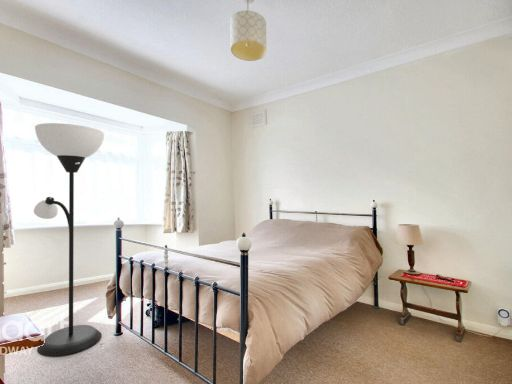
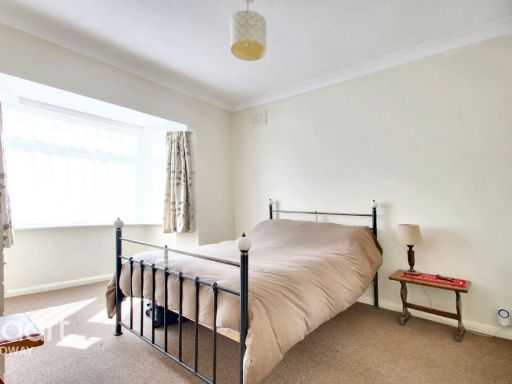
- floor lamp [33,122,105,357]
